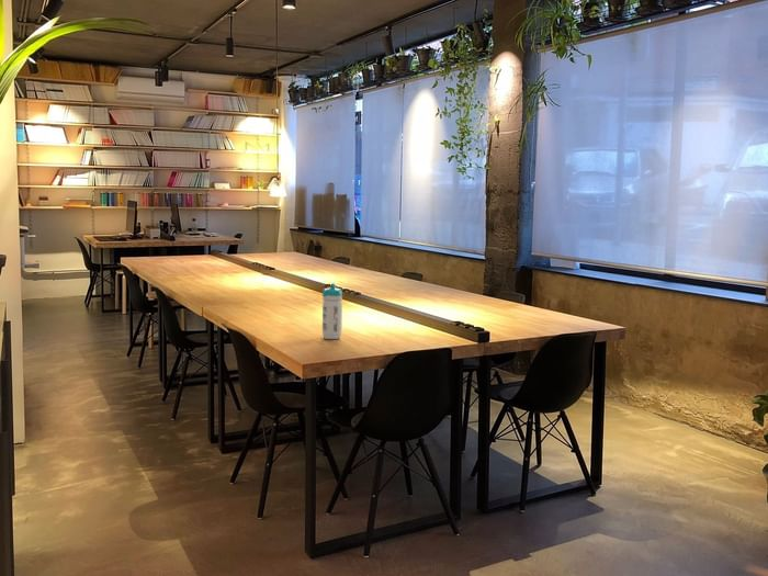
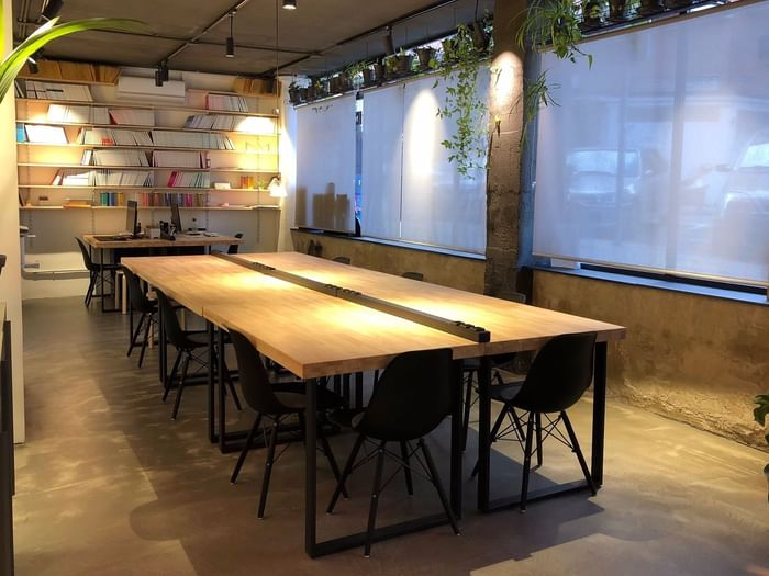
- water bottle [321,282,345,340]
